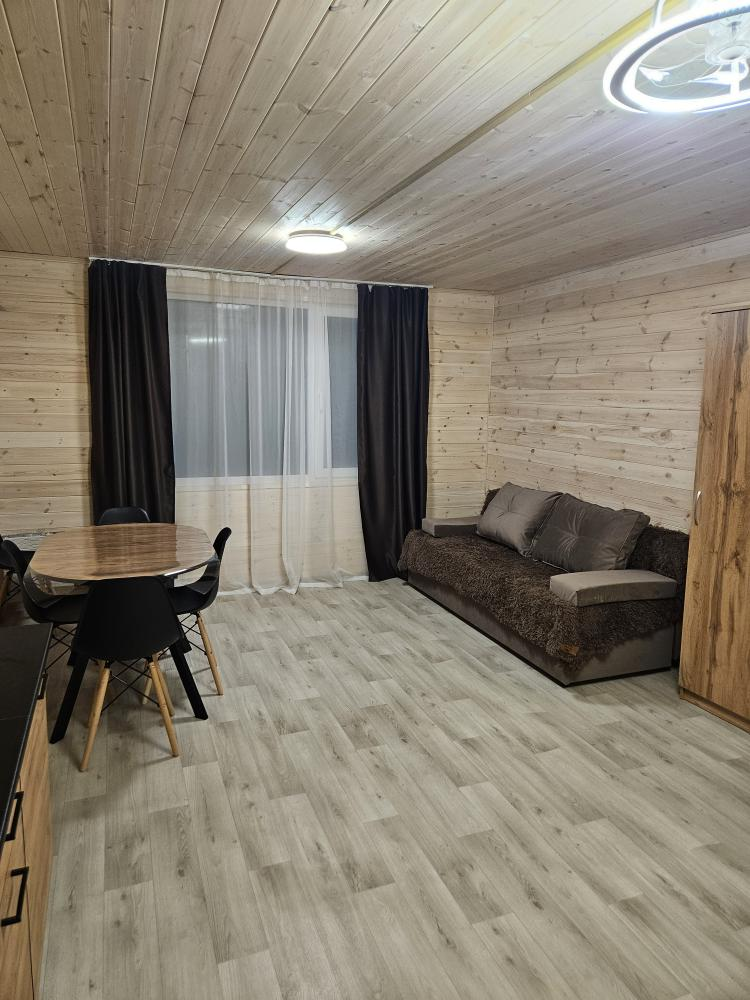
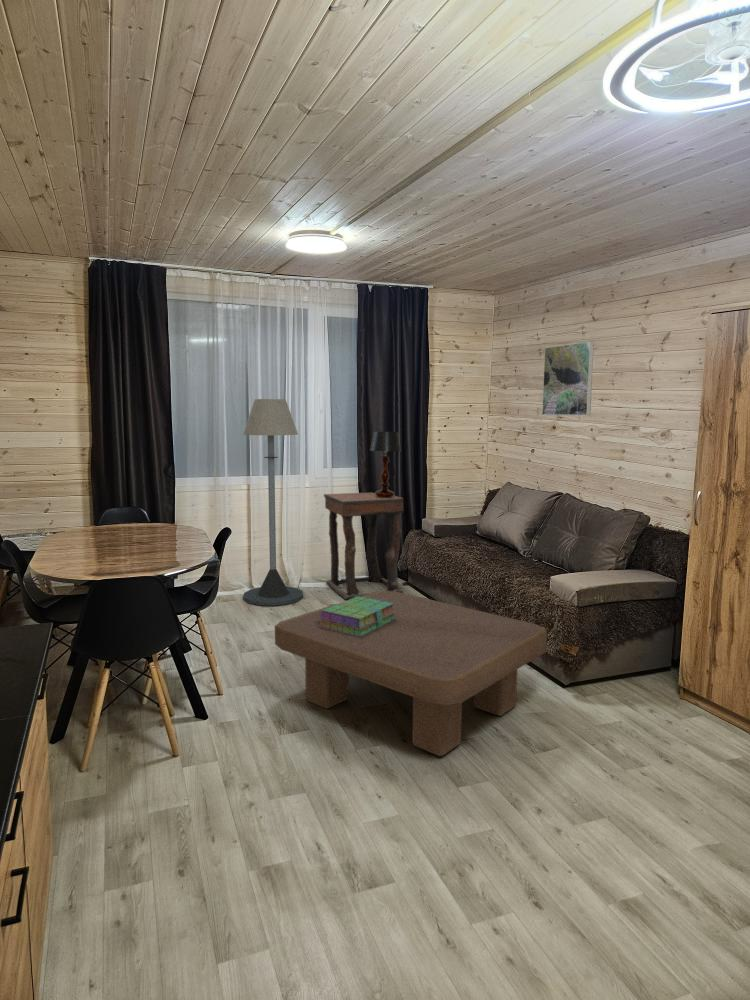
+ table lamp [369,431,402,497]
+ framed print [541,340,595,416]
+ floor lamp [242,398,304,607]
+ side table [323,492,405,600]
+ coffee table [274,590,548,757]
+ stack of books [318,596,396,637]
